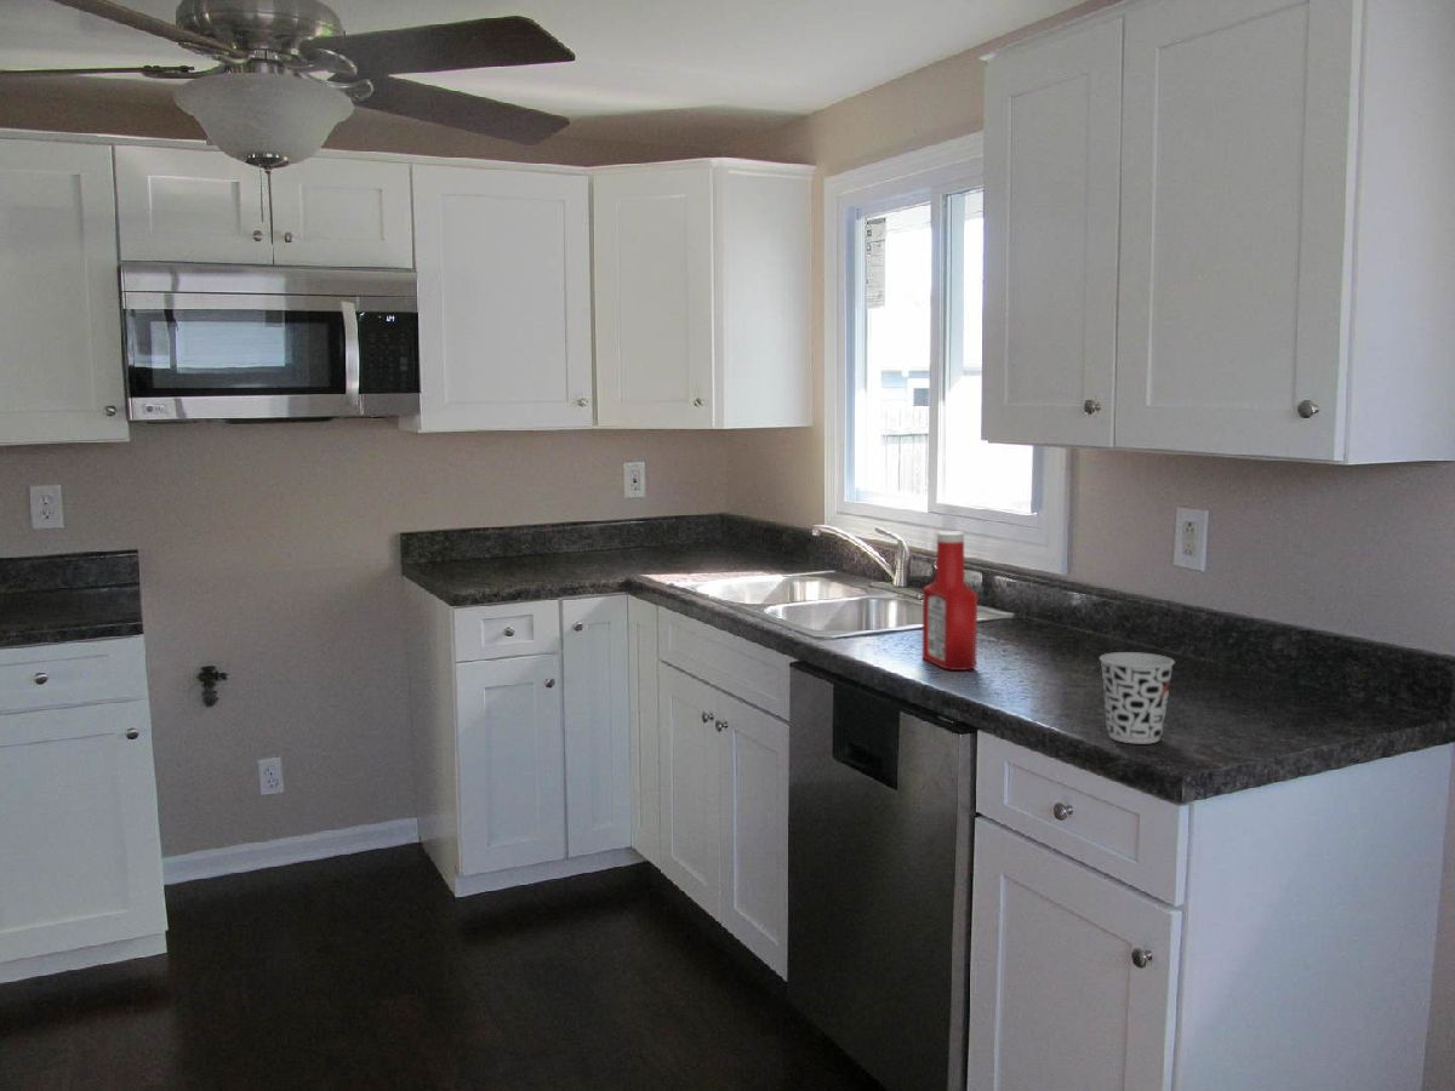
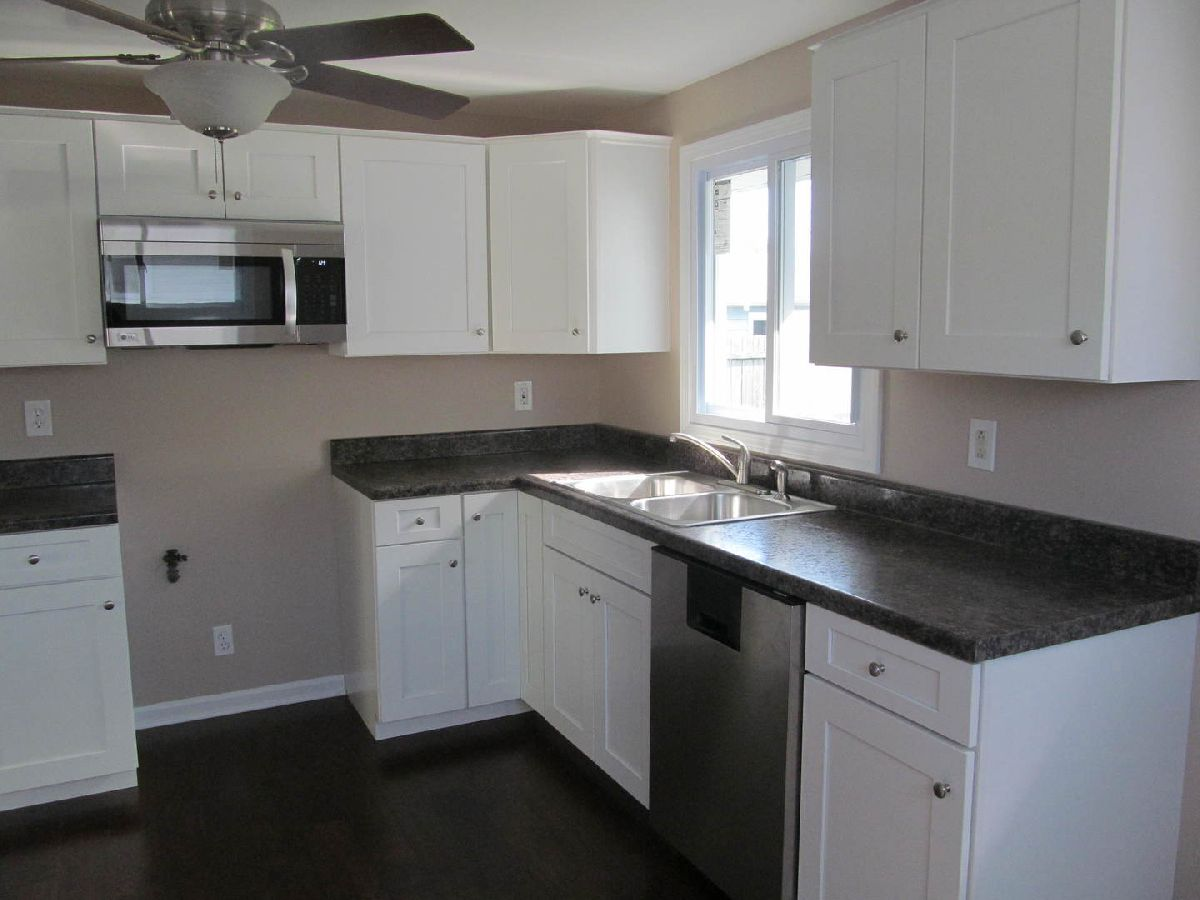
- soap bottle [921,530,978,672]
- cup [1099,651,1176,746]
